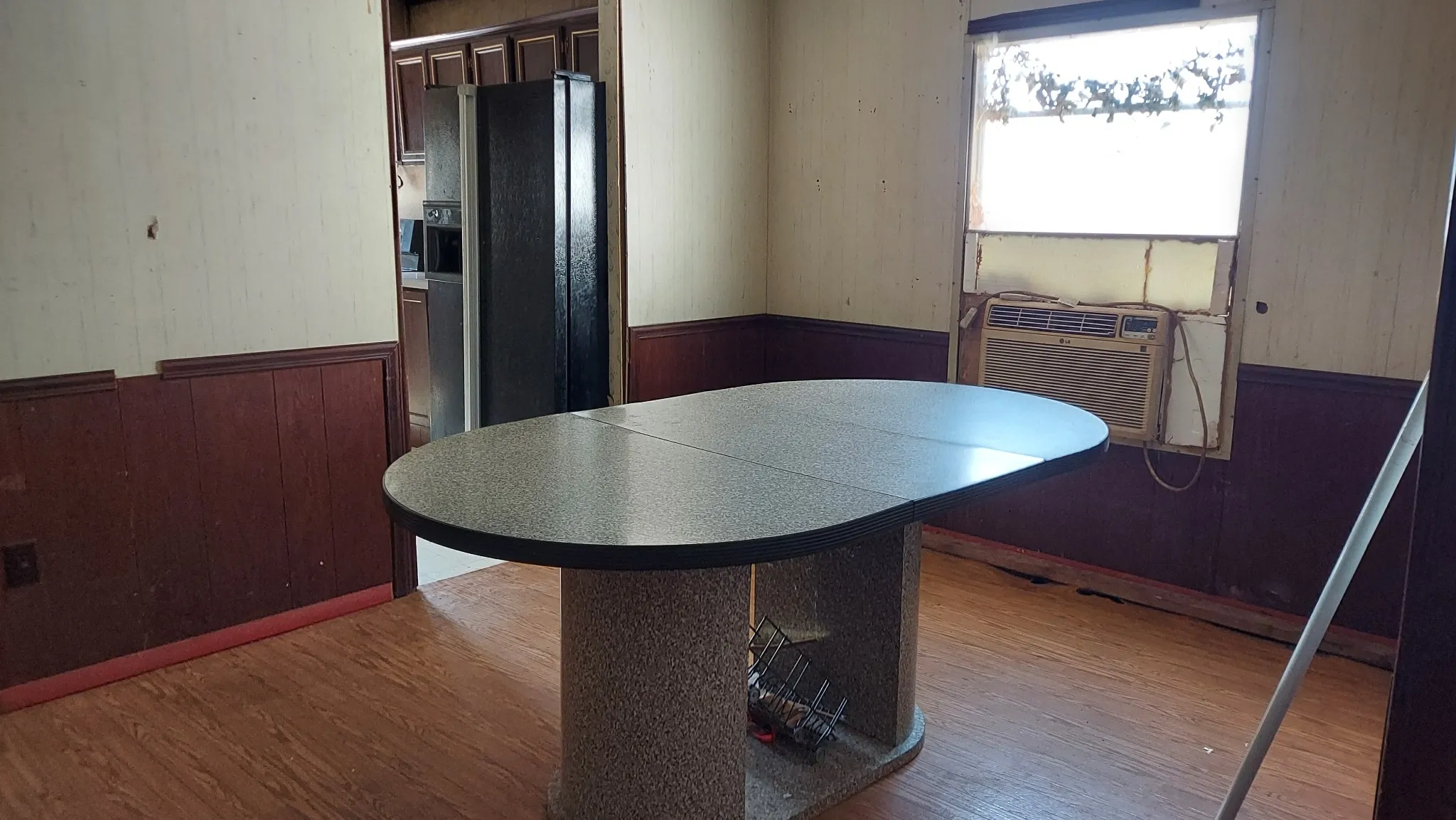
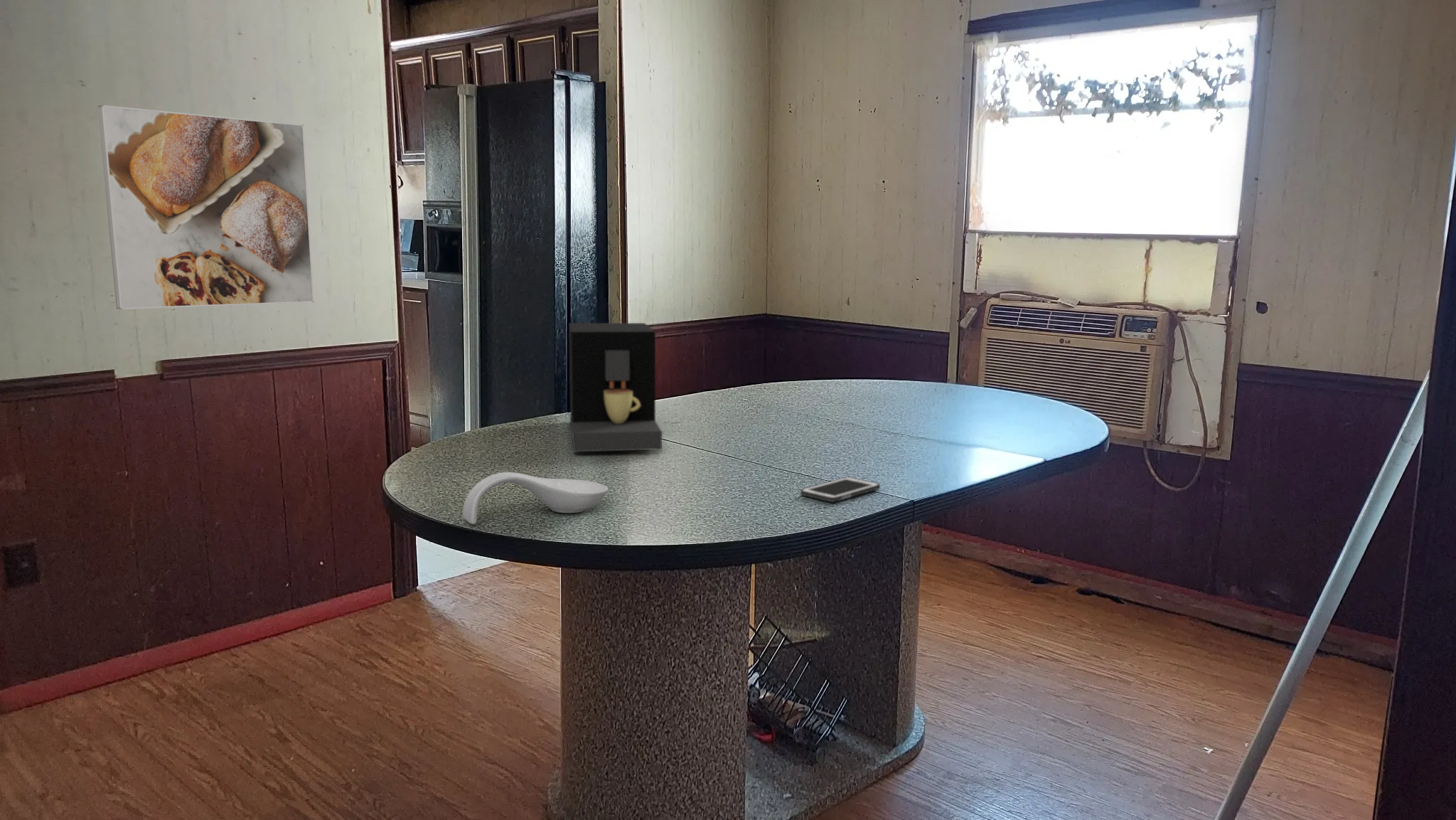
+ spoon rest [462,472,609,525]
+ cell phone [800,476,881,503]
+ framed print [97,105,315,310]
+ coffee maker [568,322,663,452]
